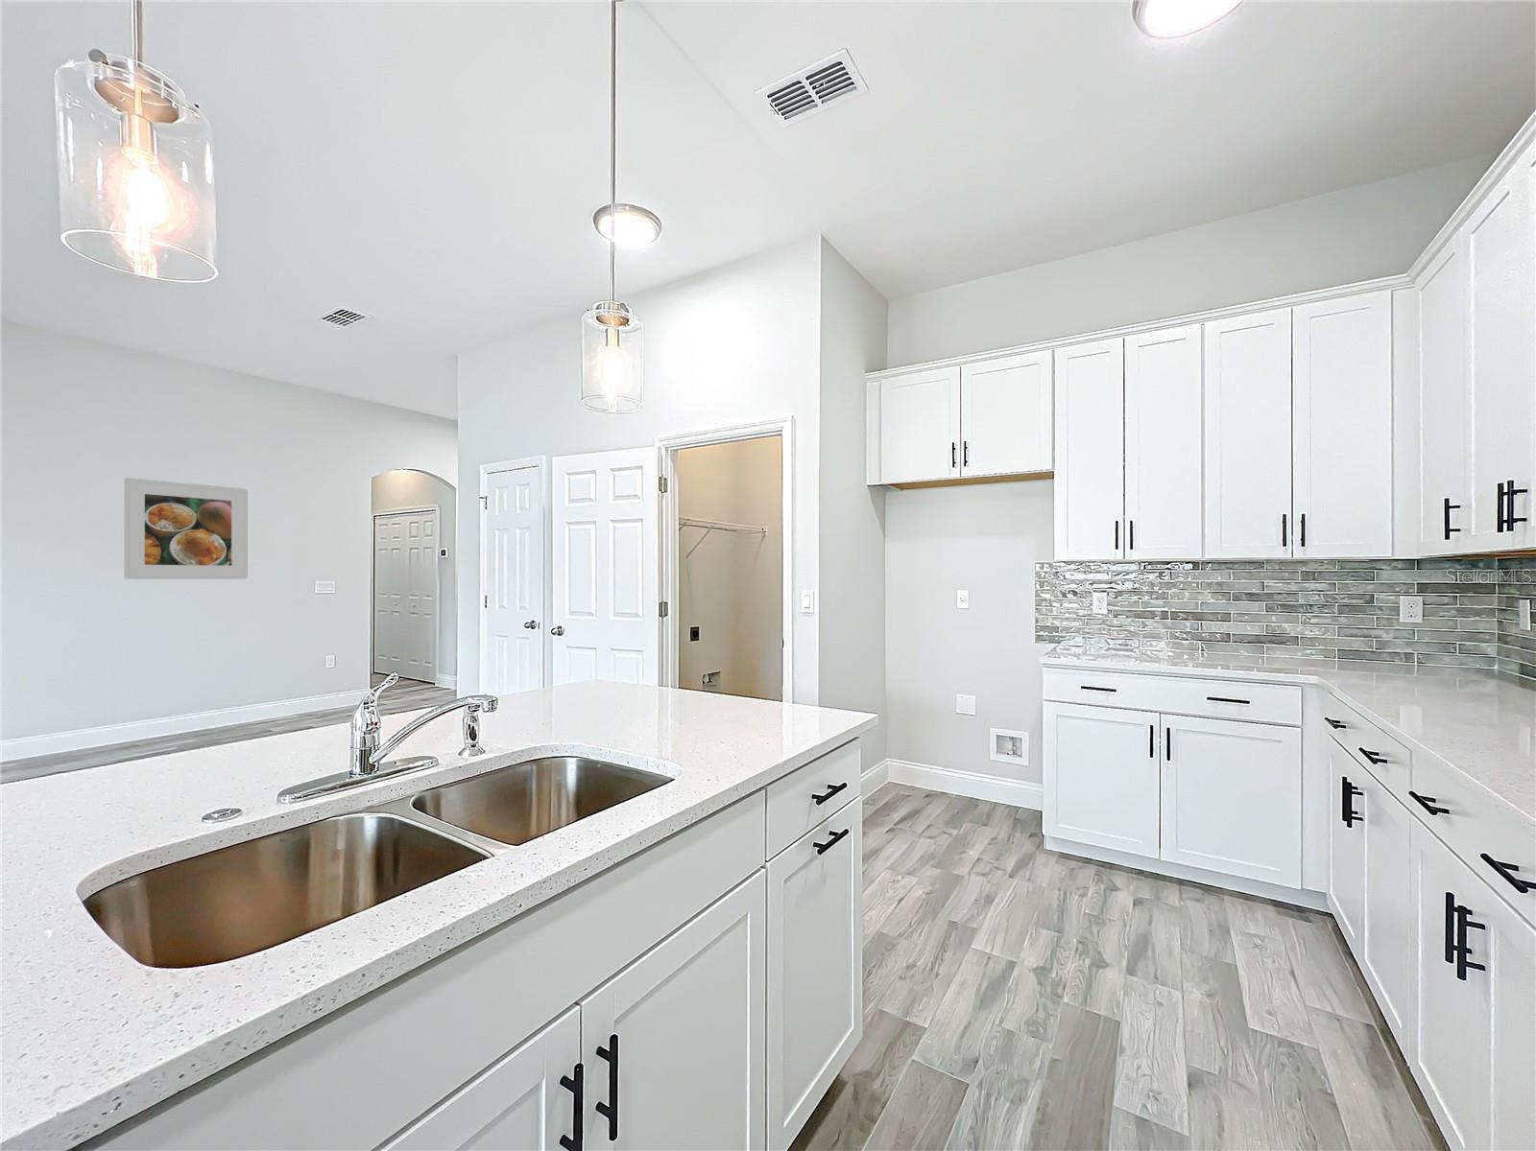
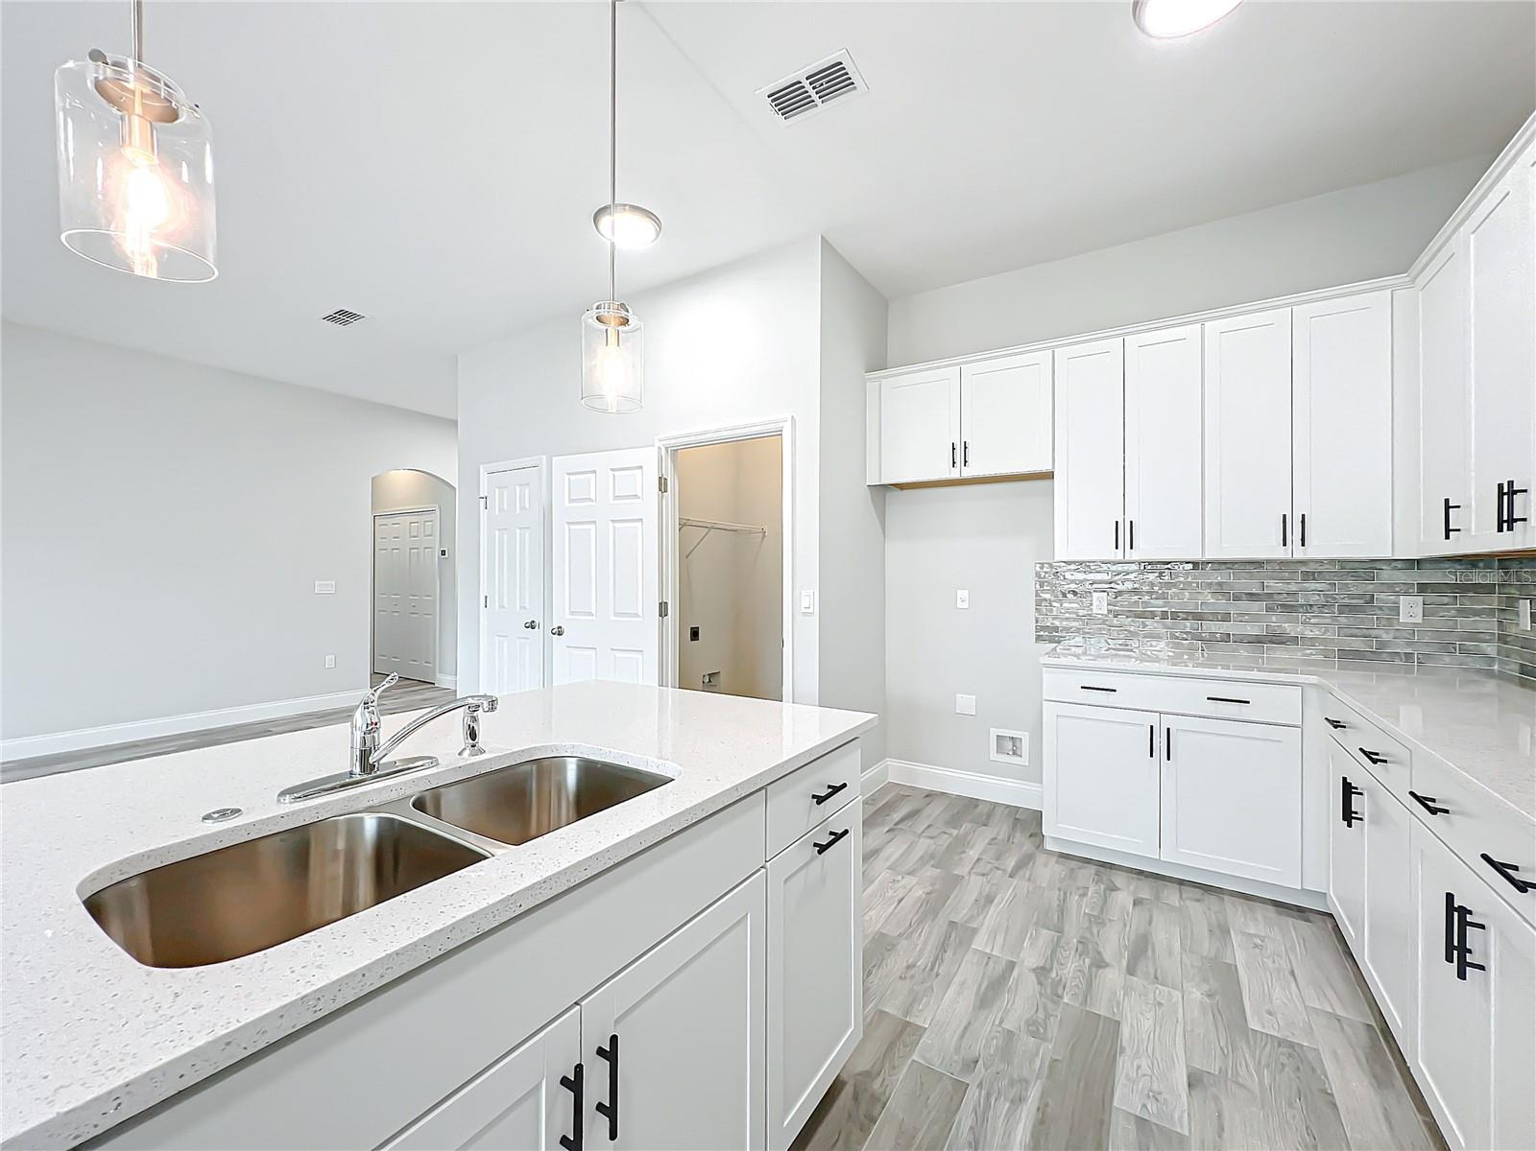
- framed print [123,476,249,580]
